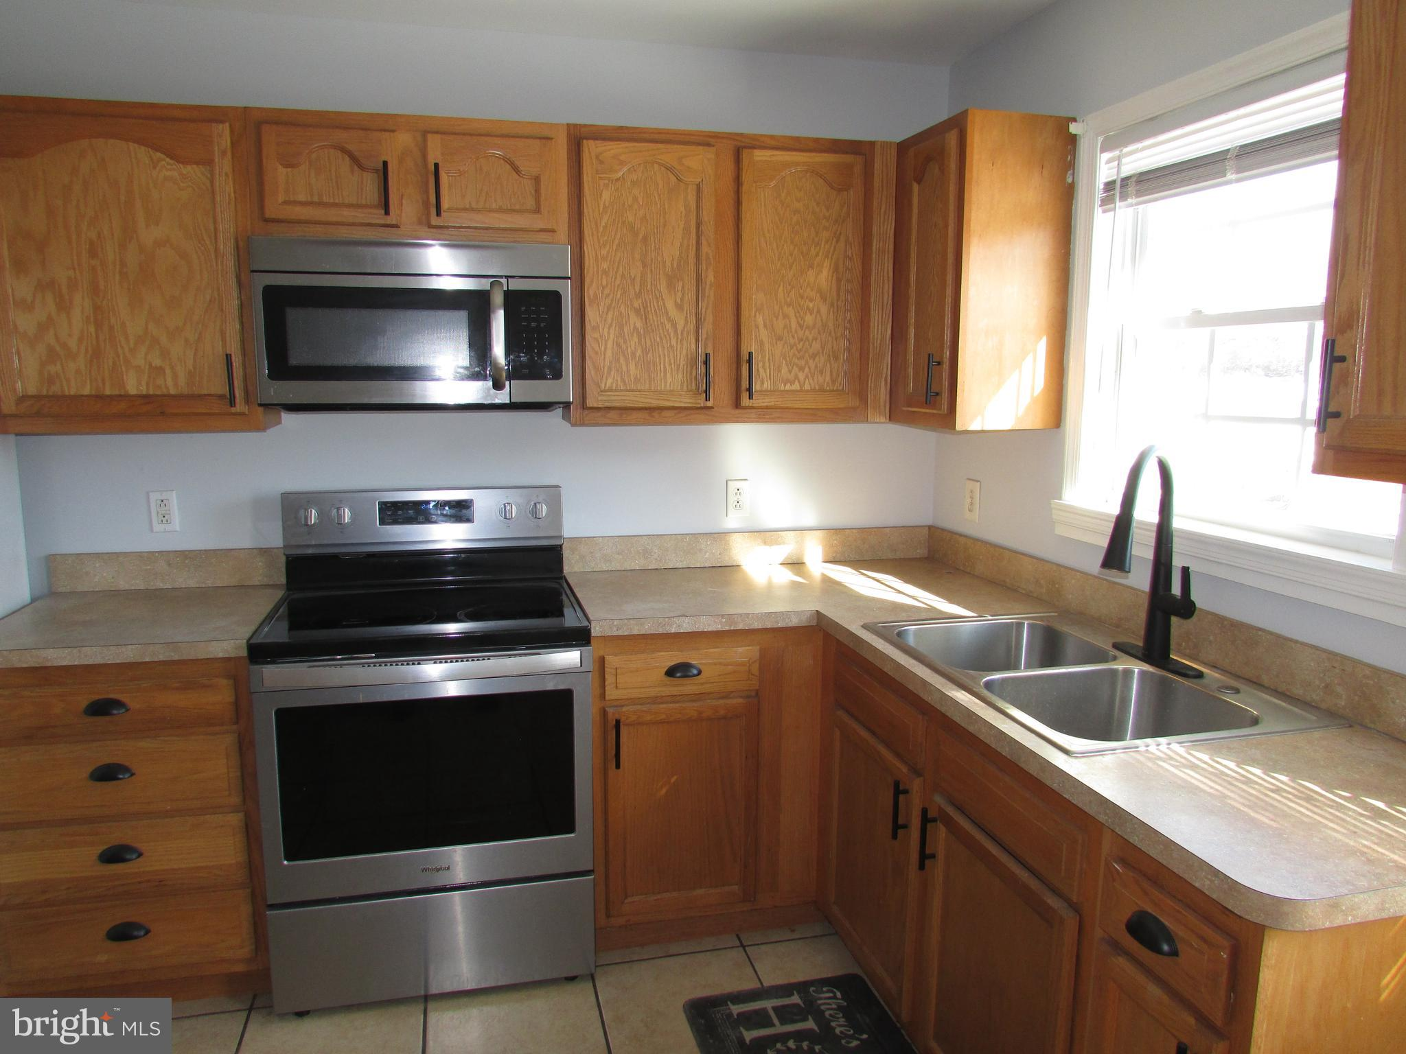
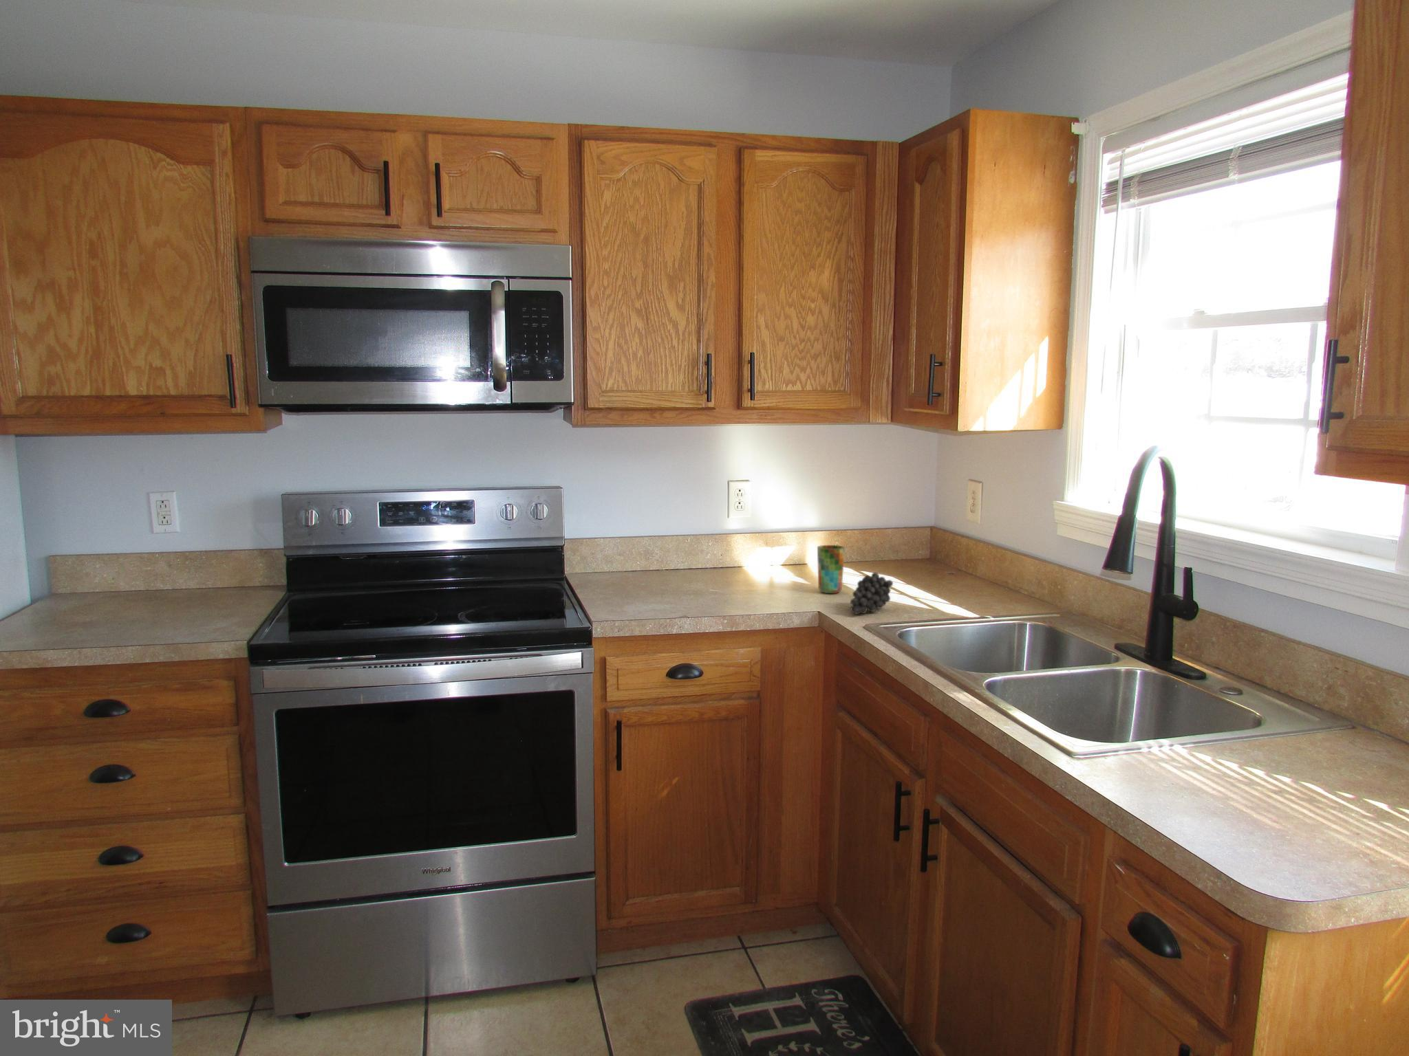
+ cup [817,545,845,595]
+ fruit [850,572,894,615]
